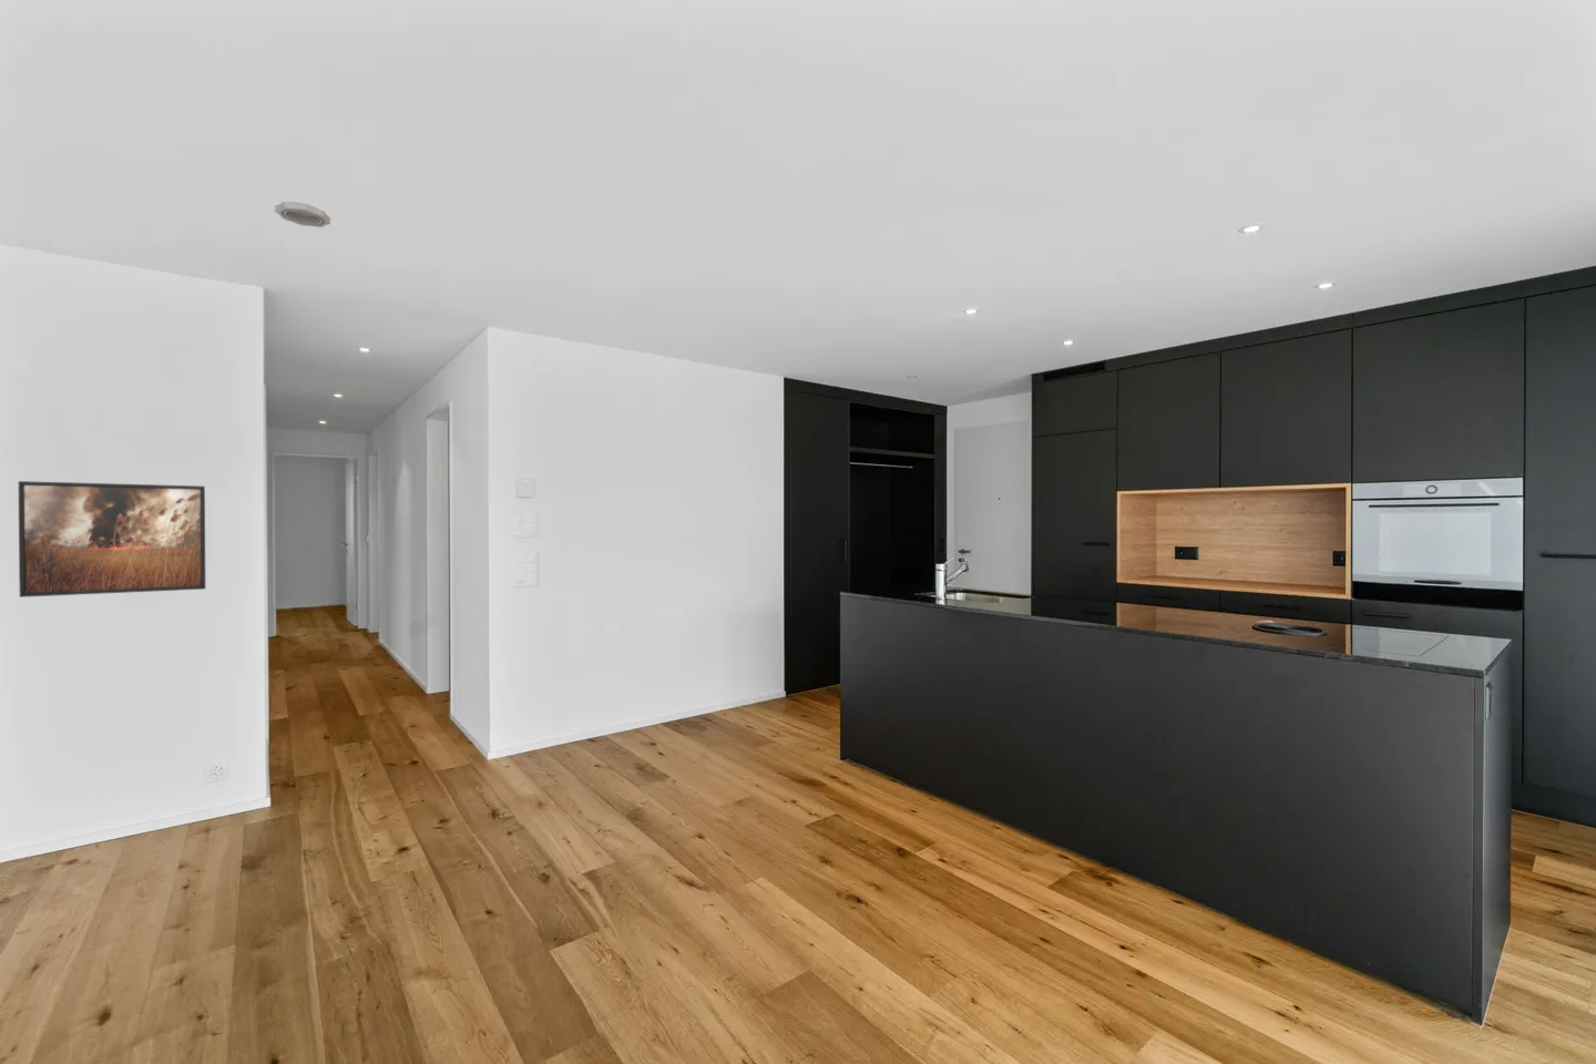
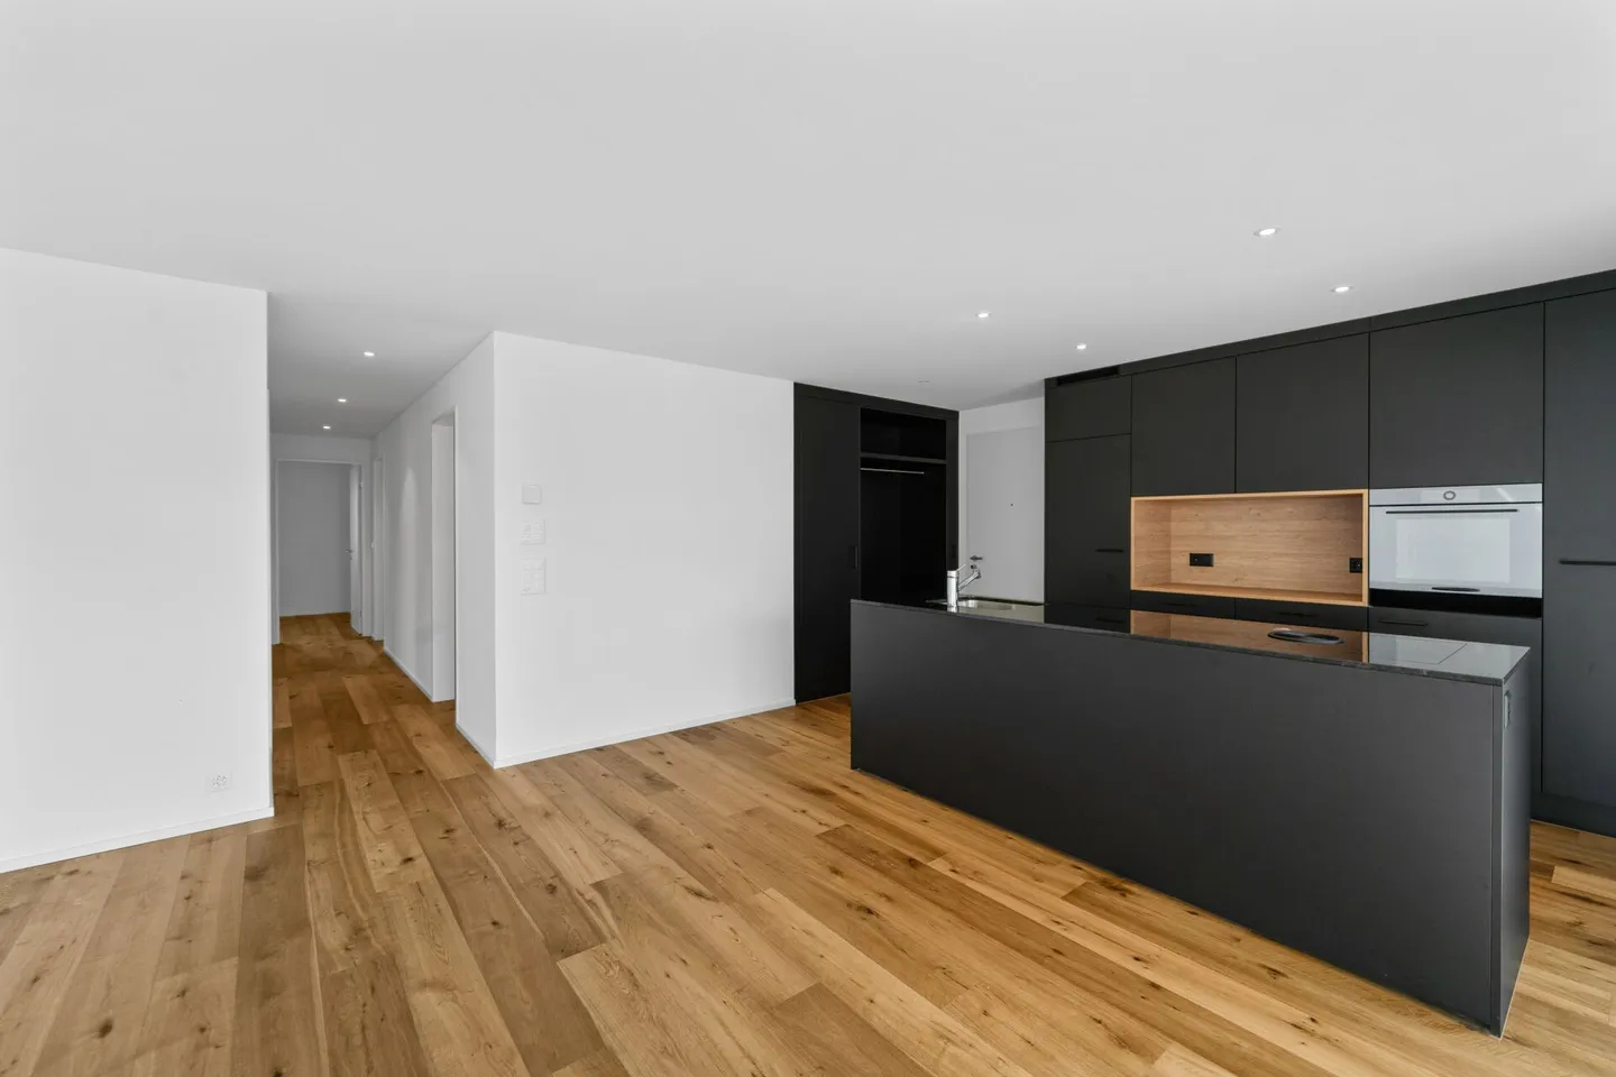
- smoke detector [274,201,331,228]
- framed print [18,480,208,598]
